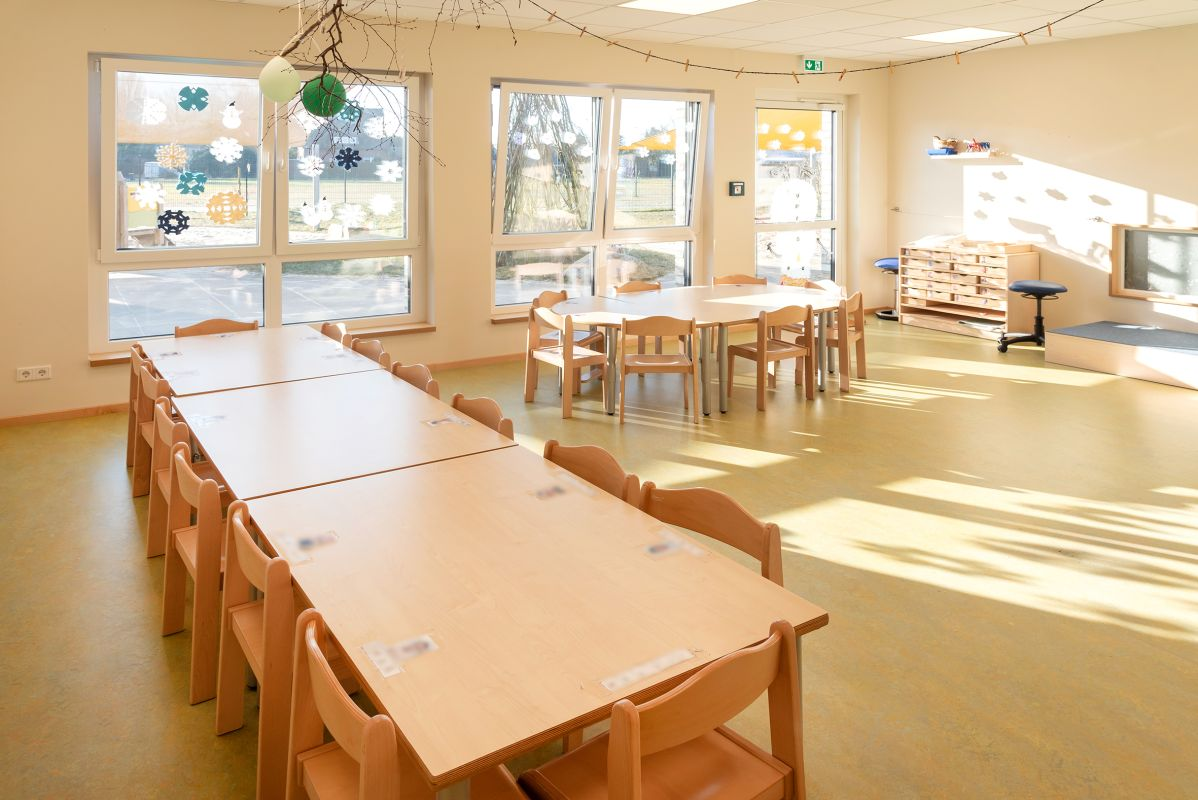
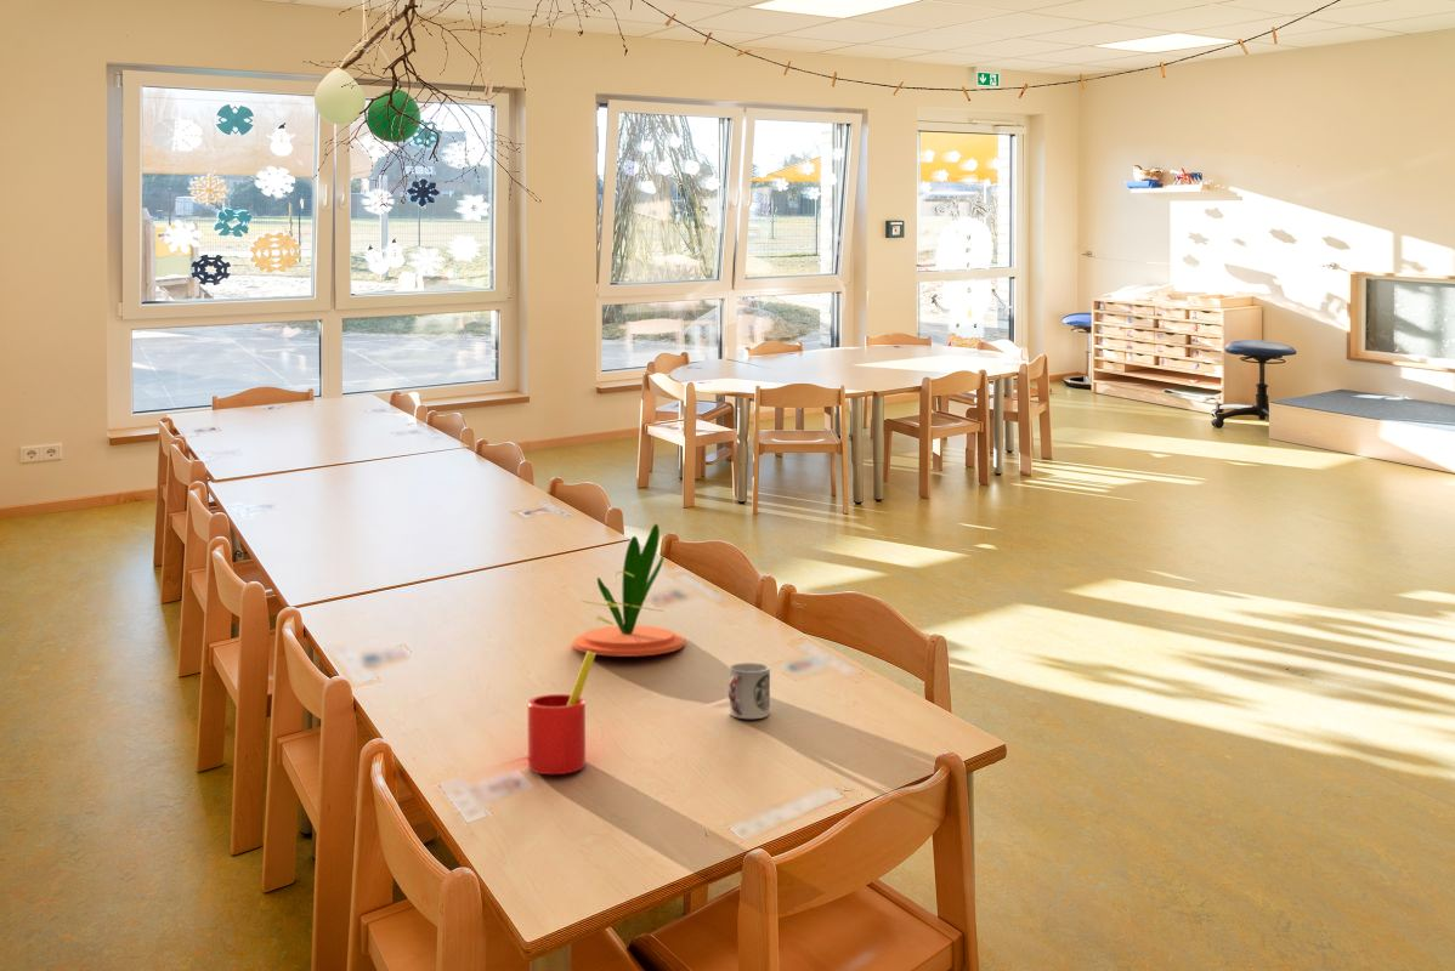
+ cup [728,661,771,720]
+ straw [527,652,596,776]
+ plant [572,523,686,658]
